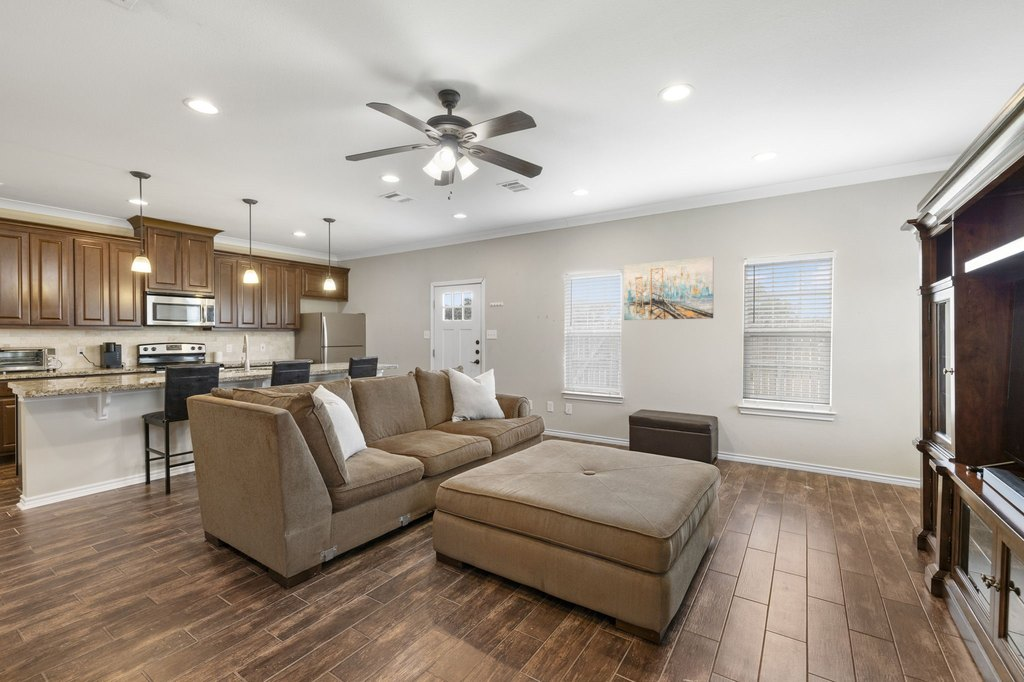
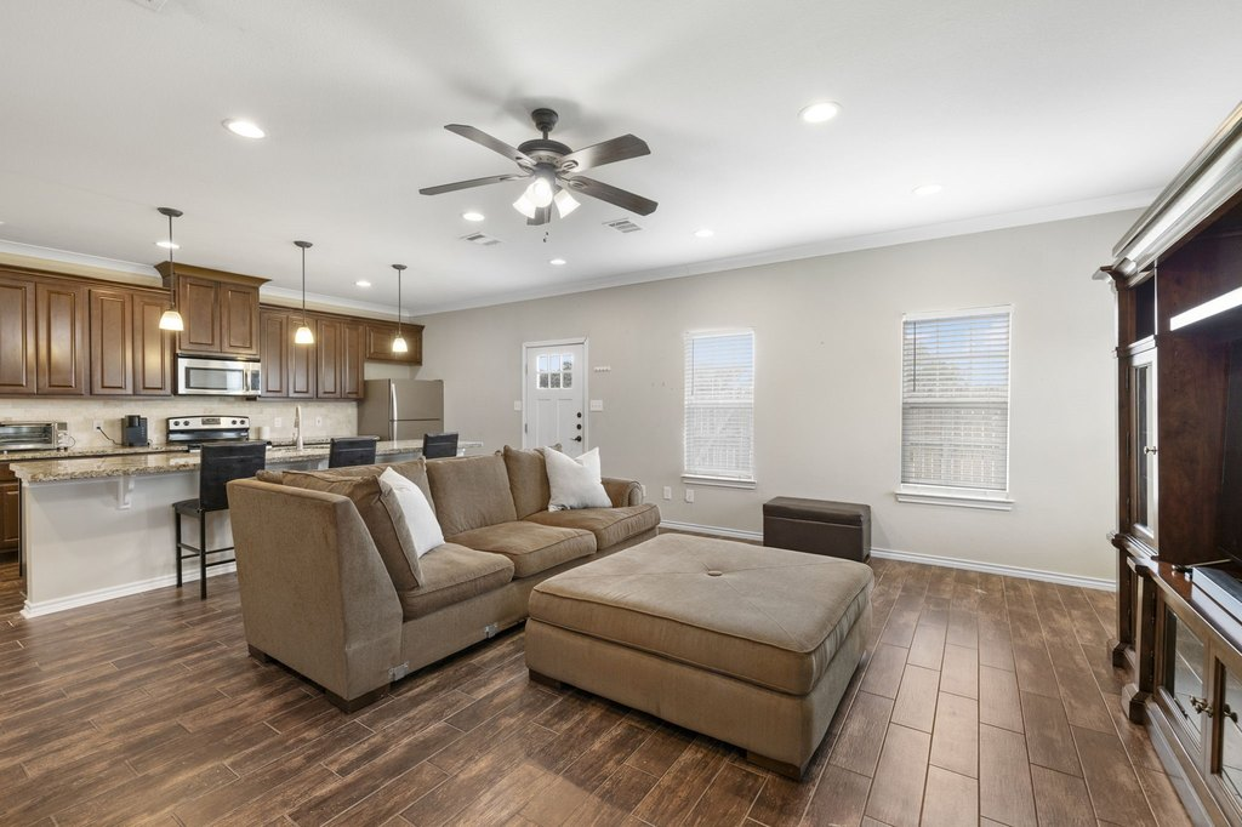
- wall art [623,256,715,321]
